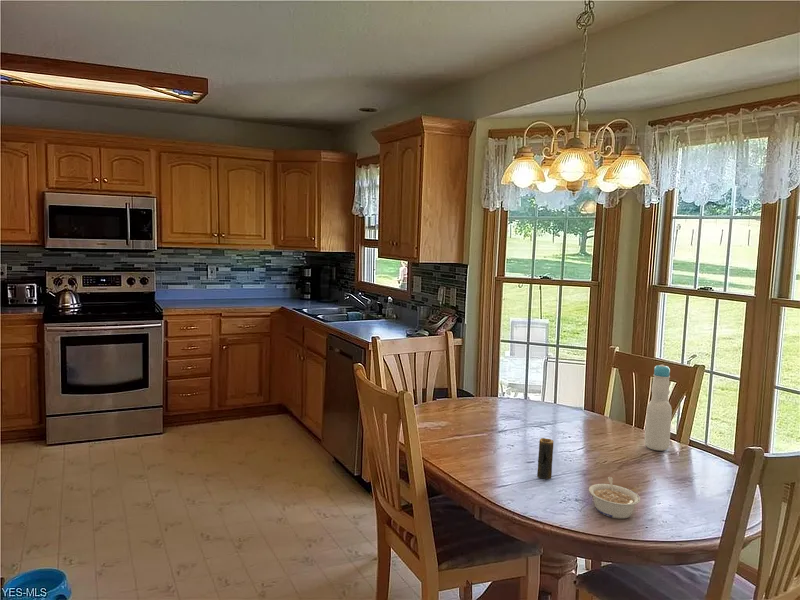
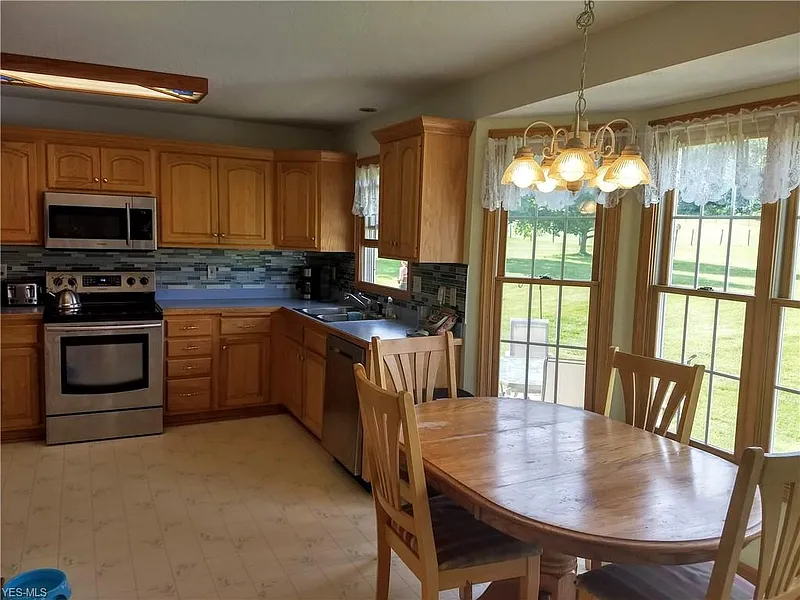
- candle [536,437,555,480]
- bottle [644,364,673,452]
- legume [588,476,641,520]
